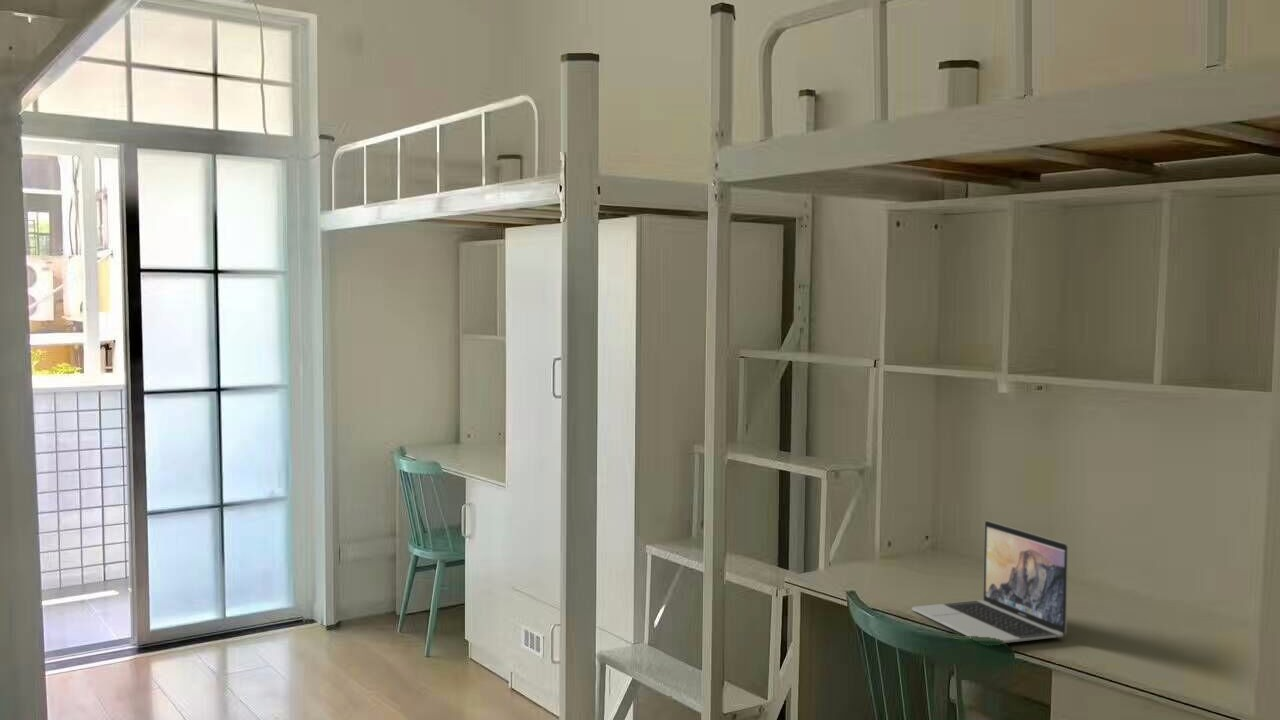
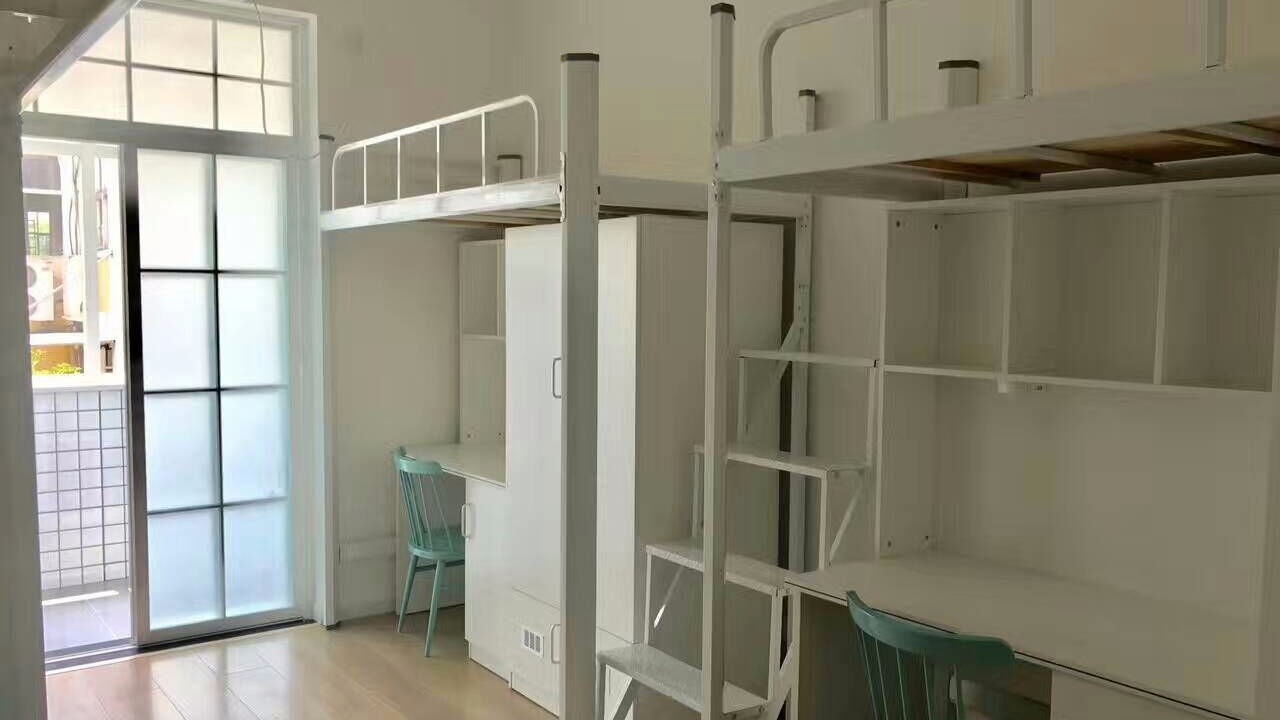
- laptop [911,520,1069,644]
